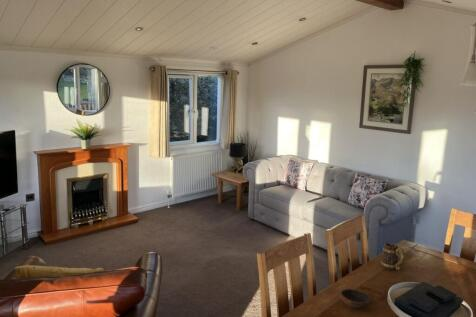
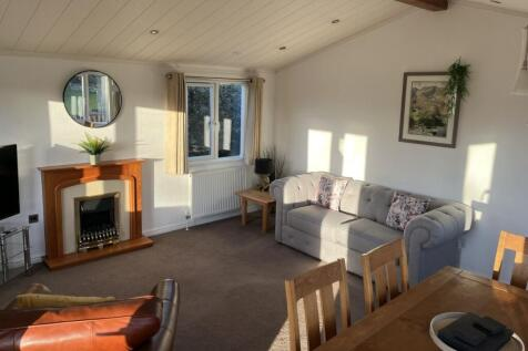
- mug [380,242,405,271]
- bowl [339,288,372,309]
